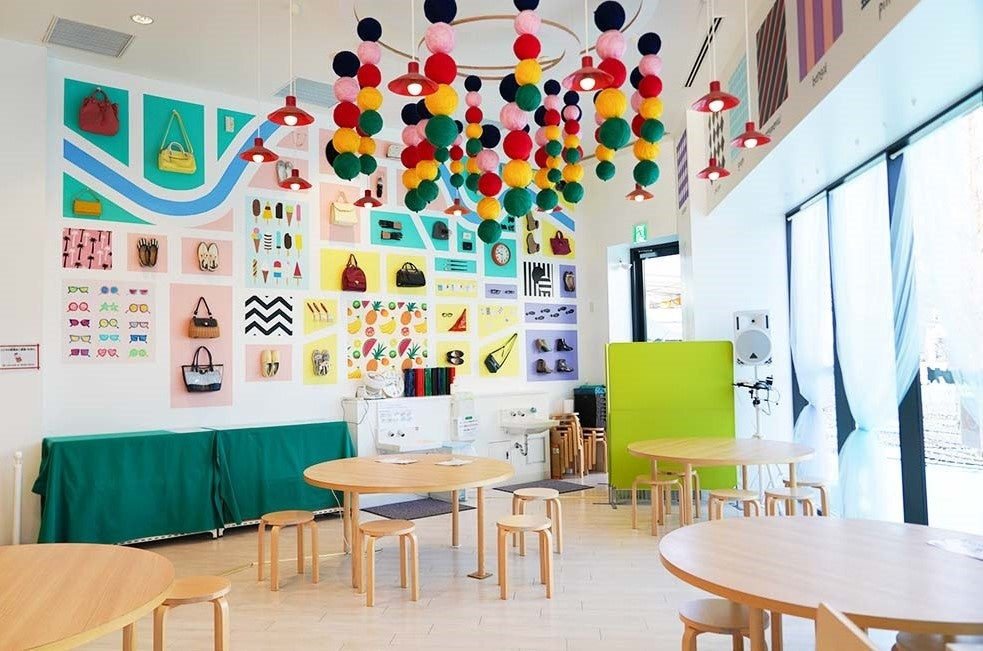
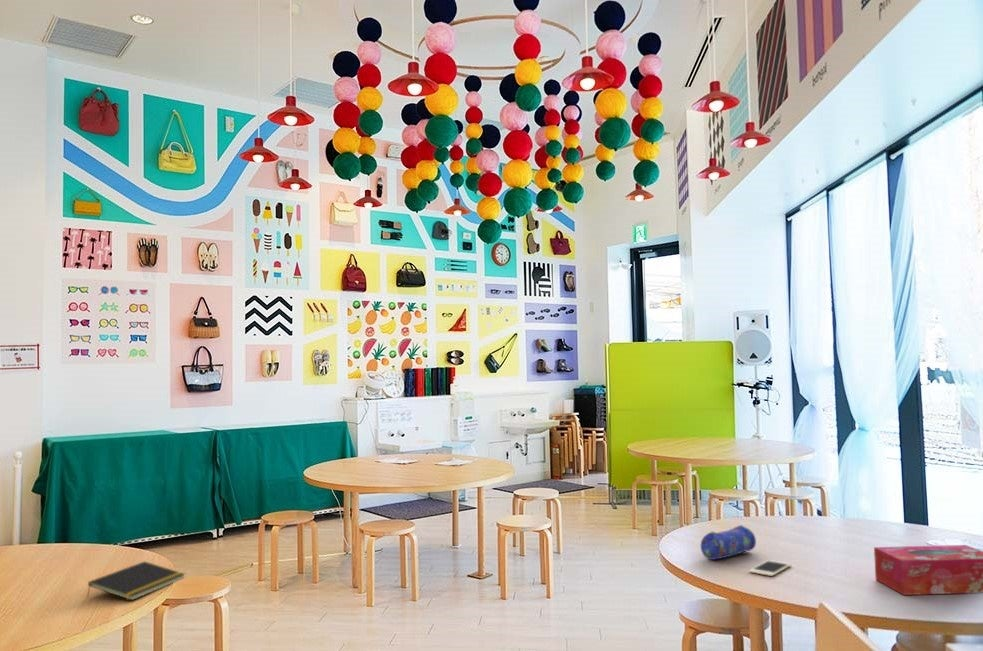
+ pencil case [700,524,757,561]
+ notepad [86,560,186,601]
+ tissue box [873,544,983,596]
+ cell phone [748,559,792,577]
